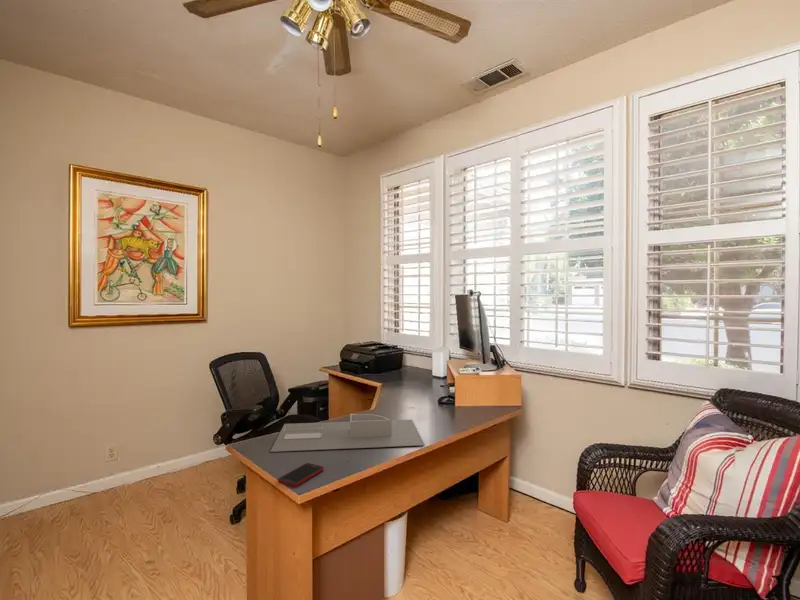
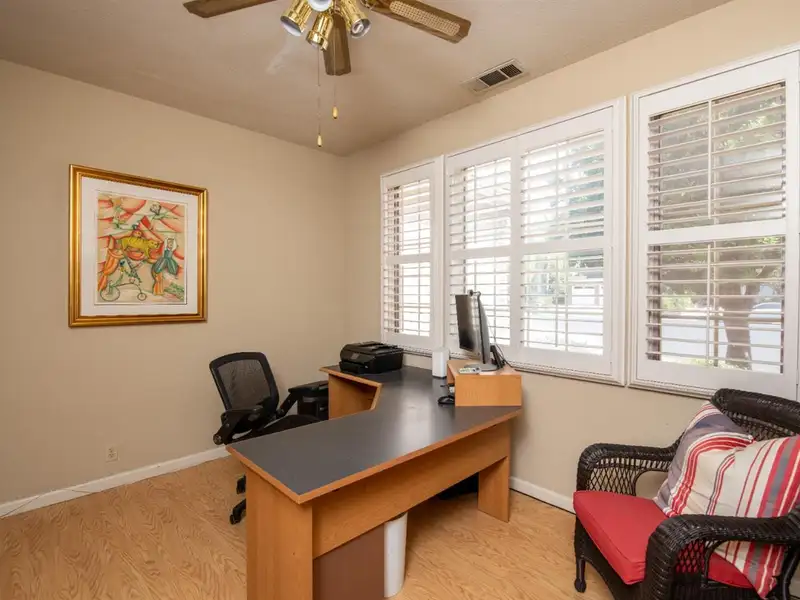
- desk organizer [270,413,426,453]
- cell phone [277,462,325,488]
